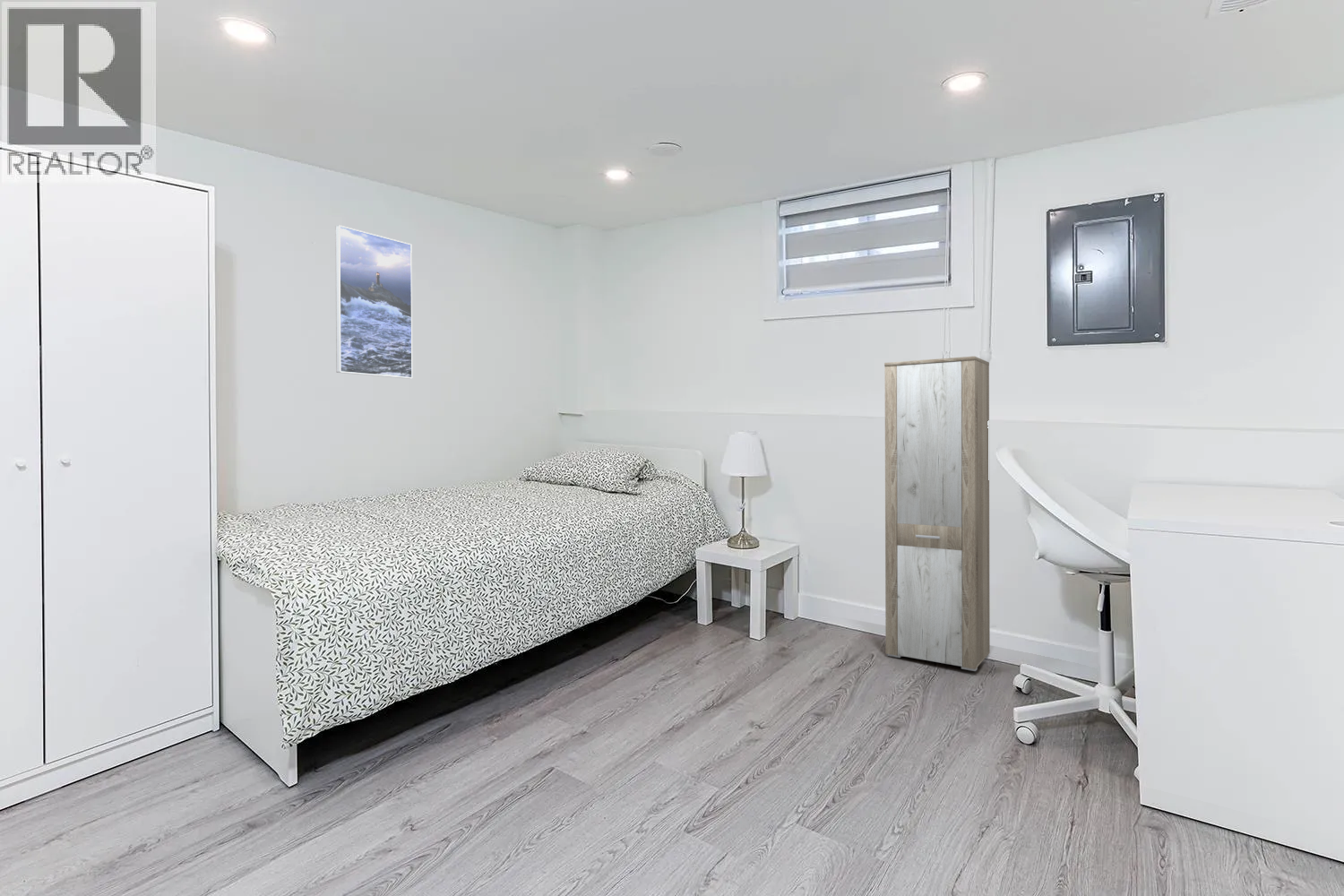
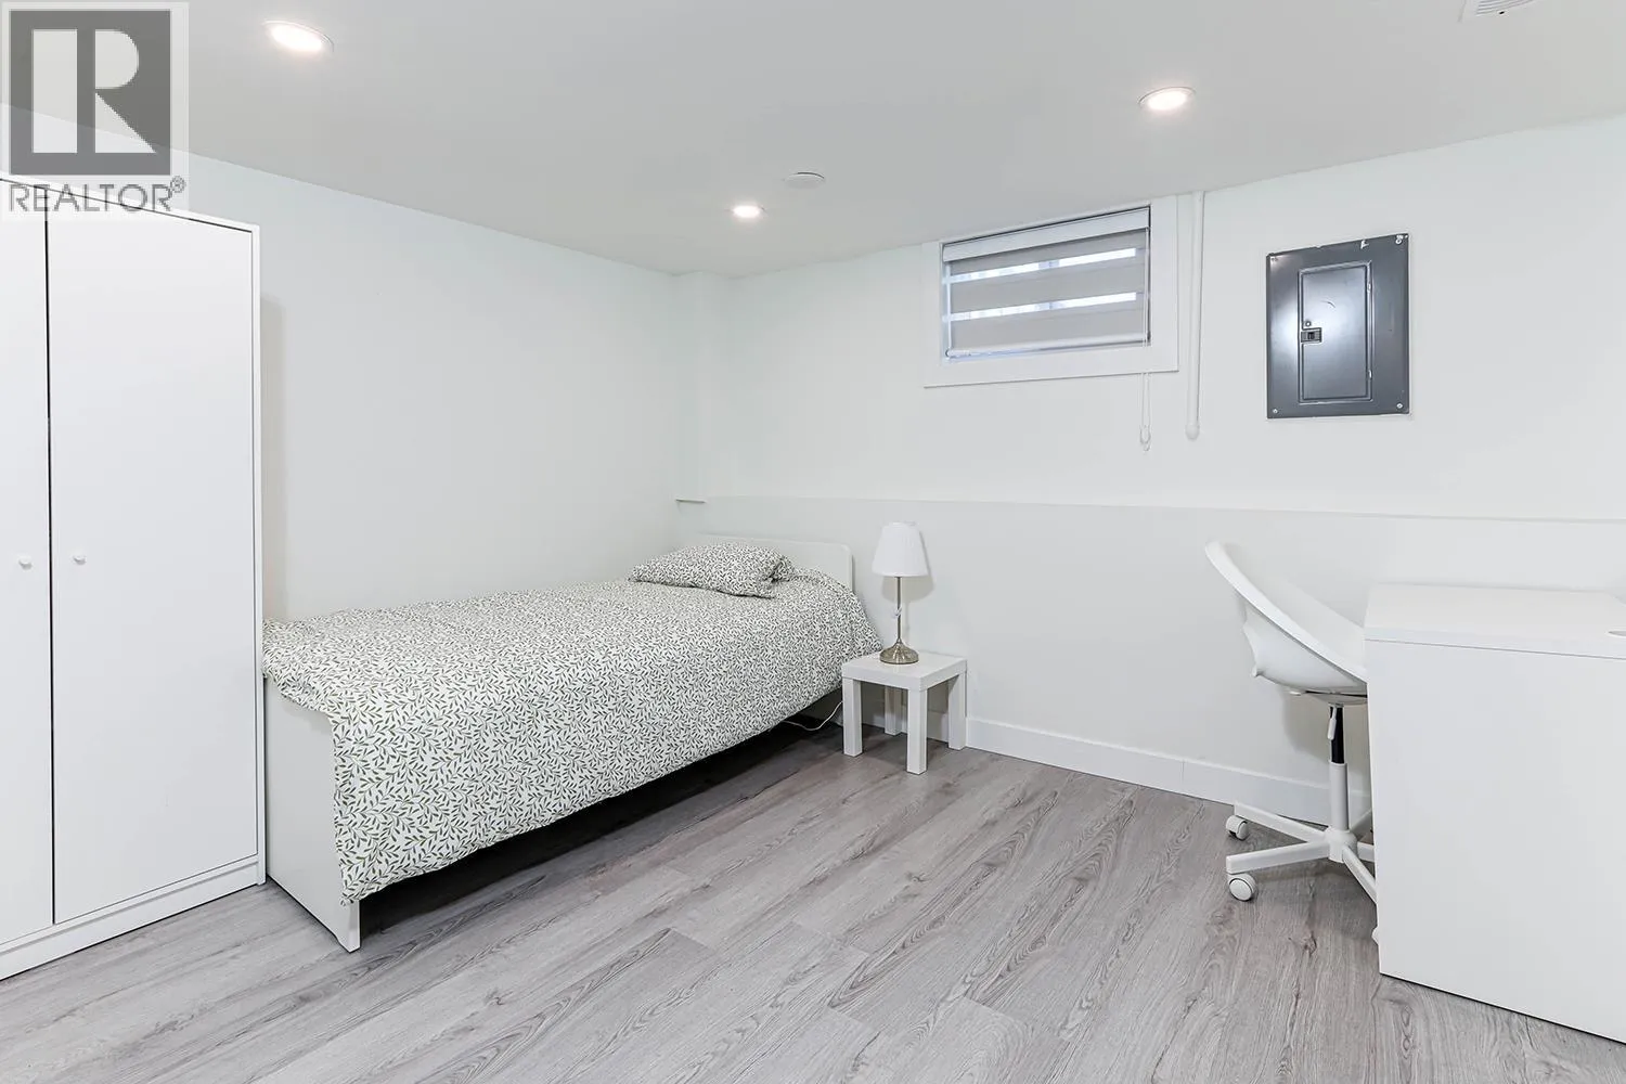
- cabinet [883,356,991,672]
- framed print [335,224,413,380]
